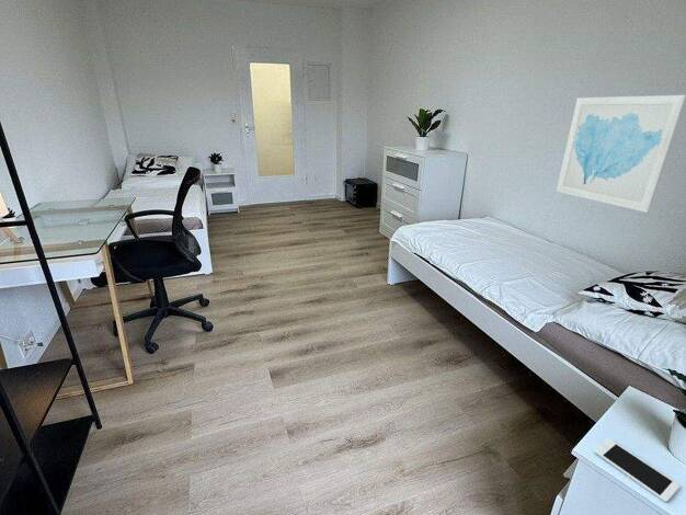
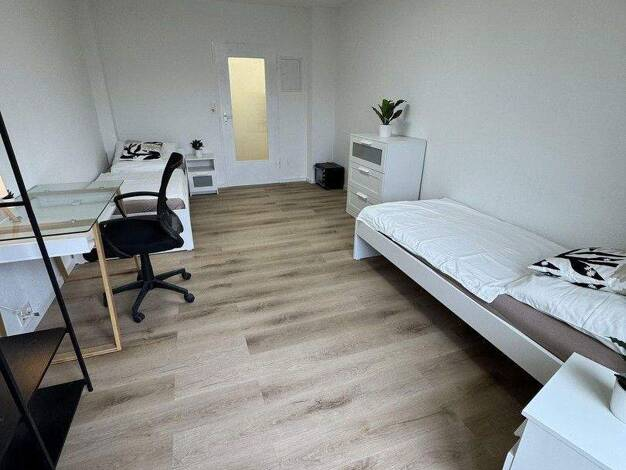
- cell phone [593,437,681,503]
- wall art [556,94,686,214]
